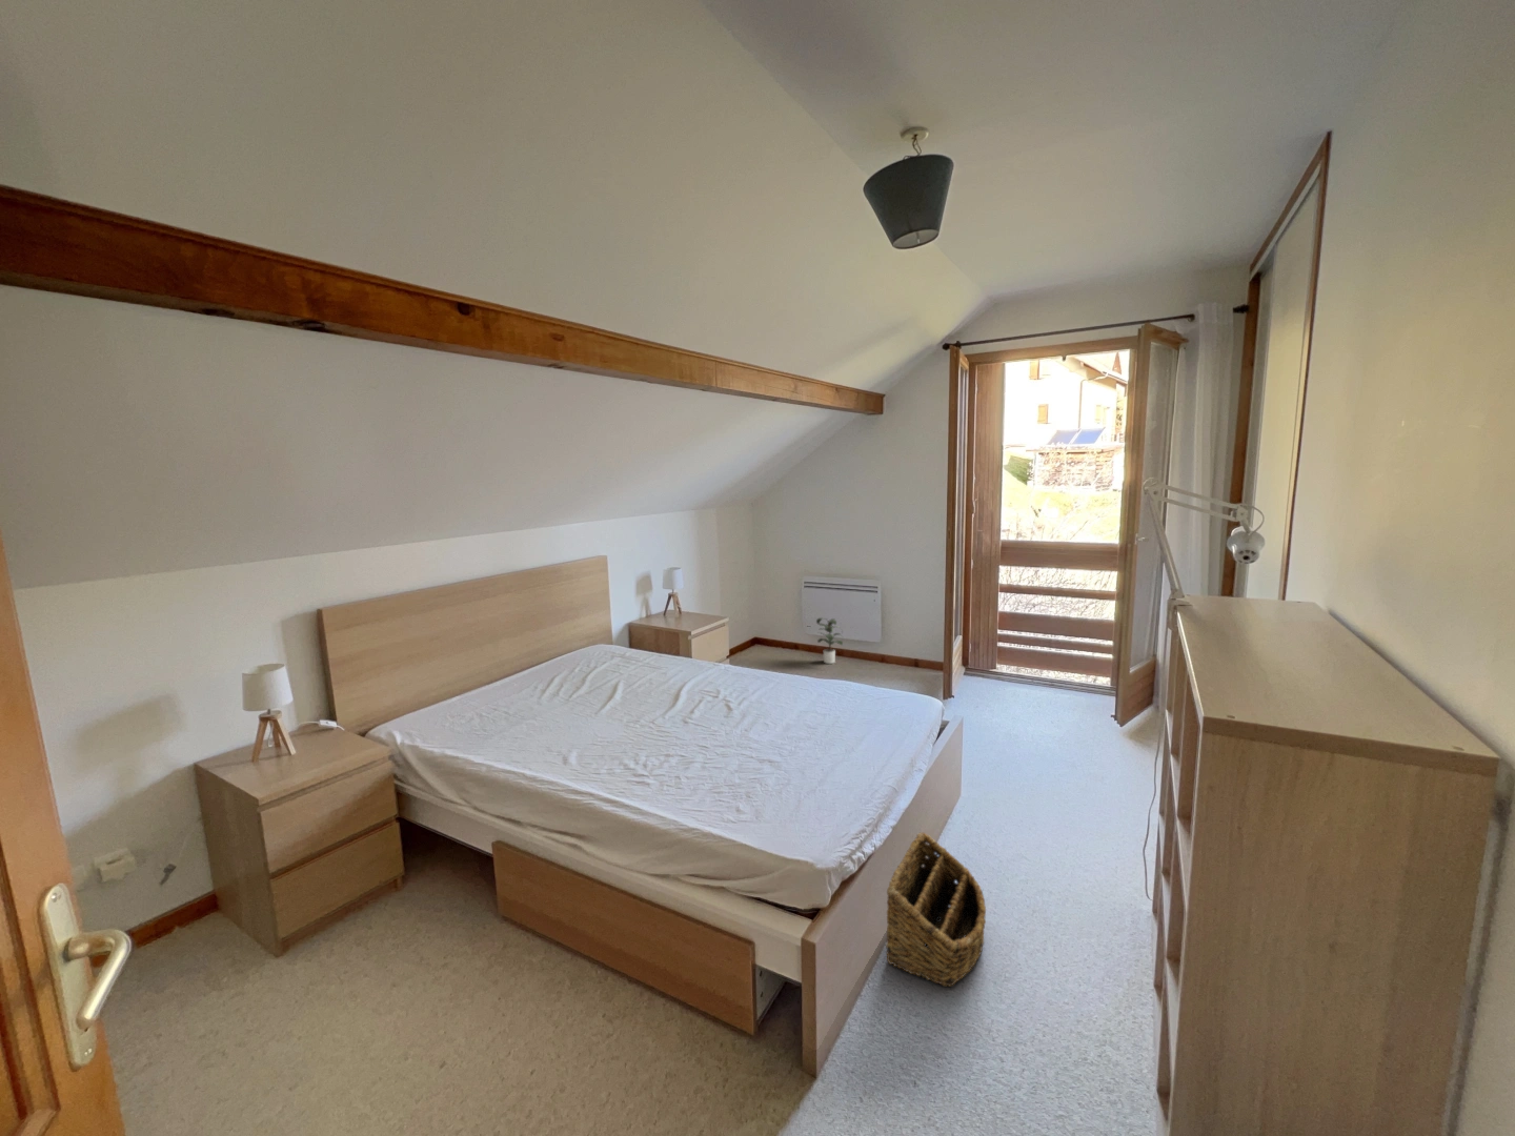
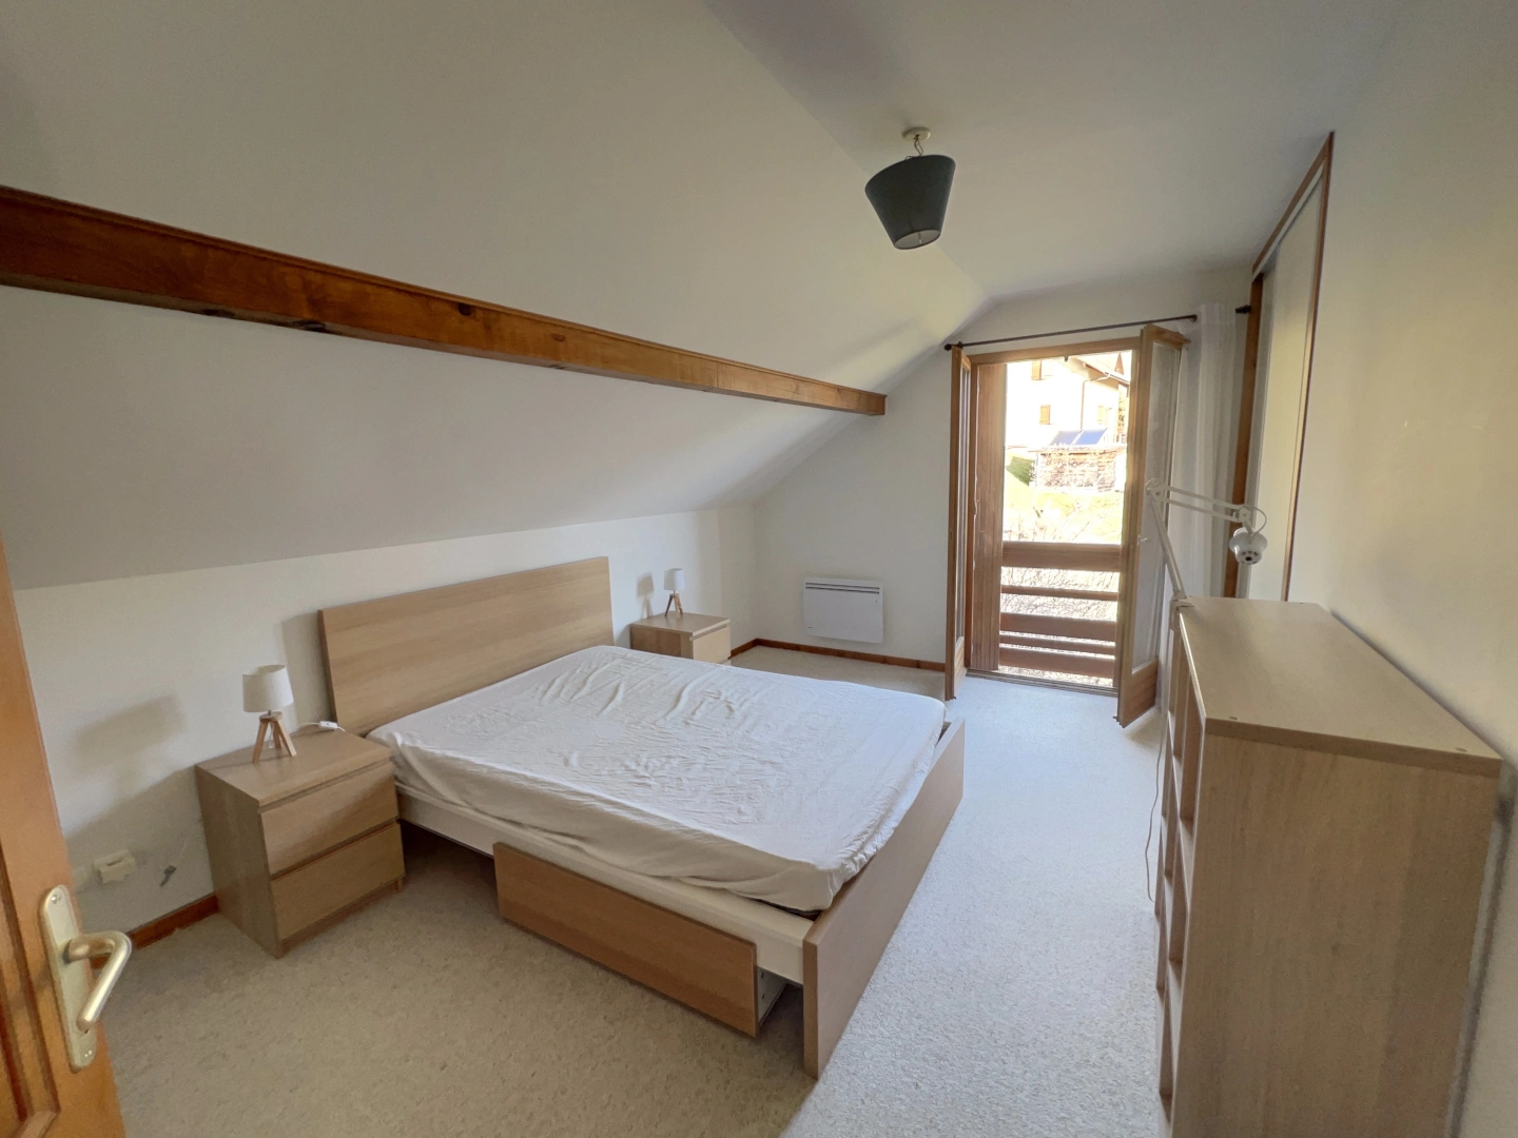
- potted plant [816,617,843,665]
- basket [885,831,987,988]
